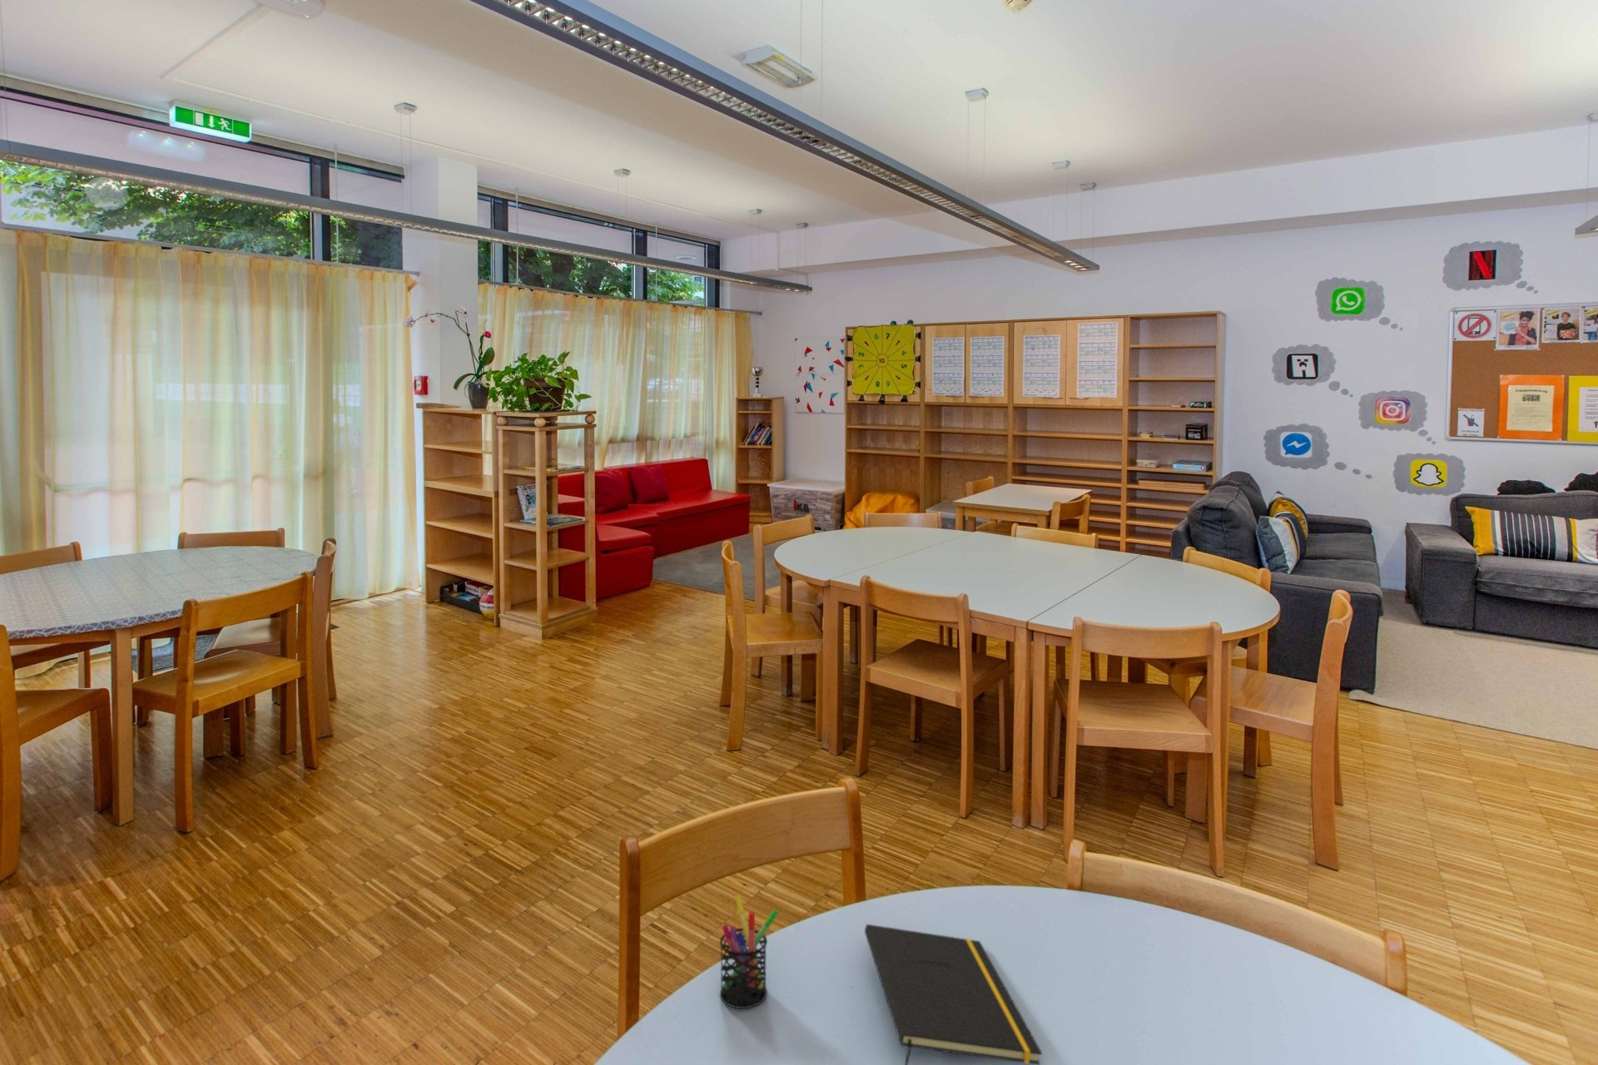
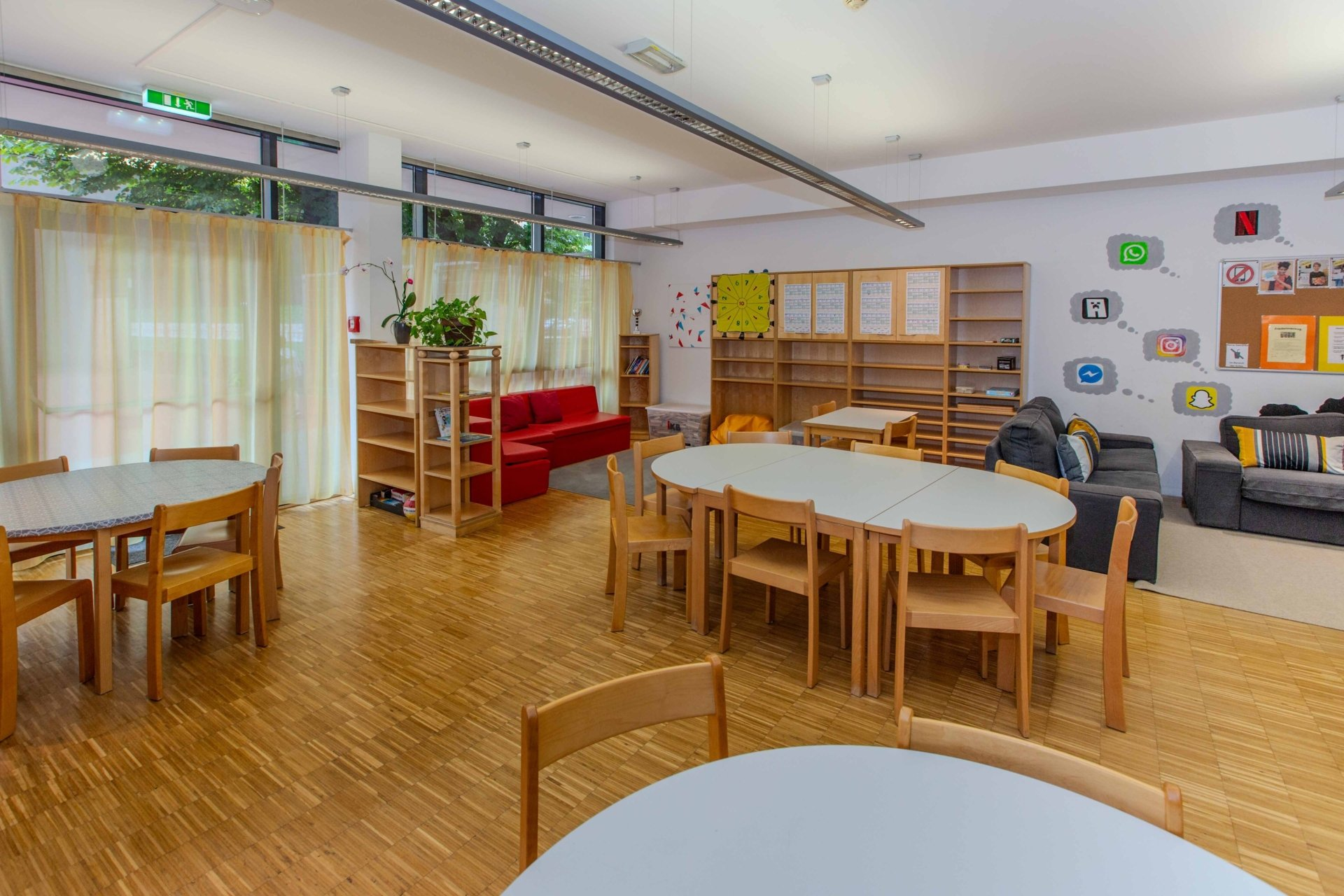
- pen holder [719,894,779,1009]
- notepad [864,924,1043,1065]
